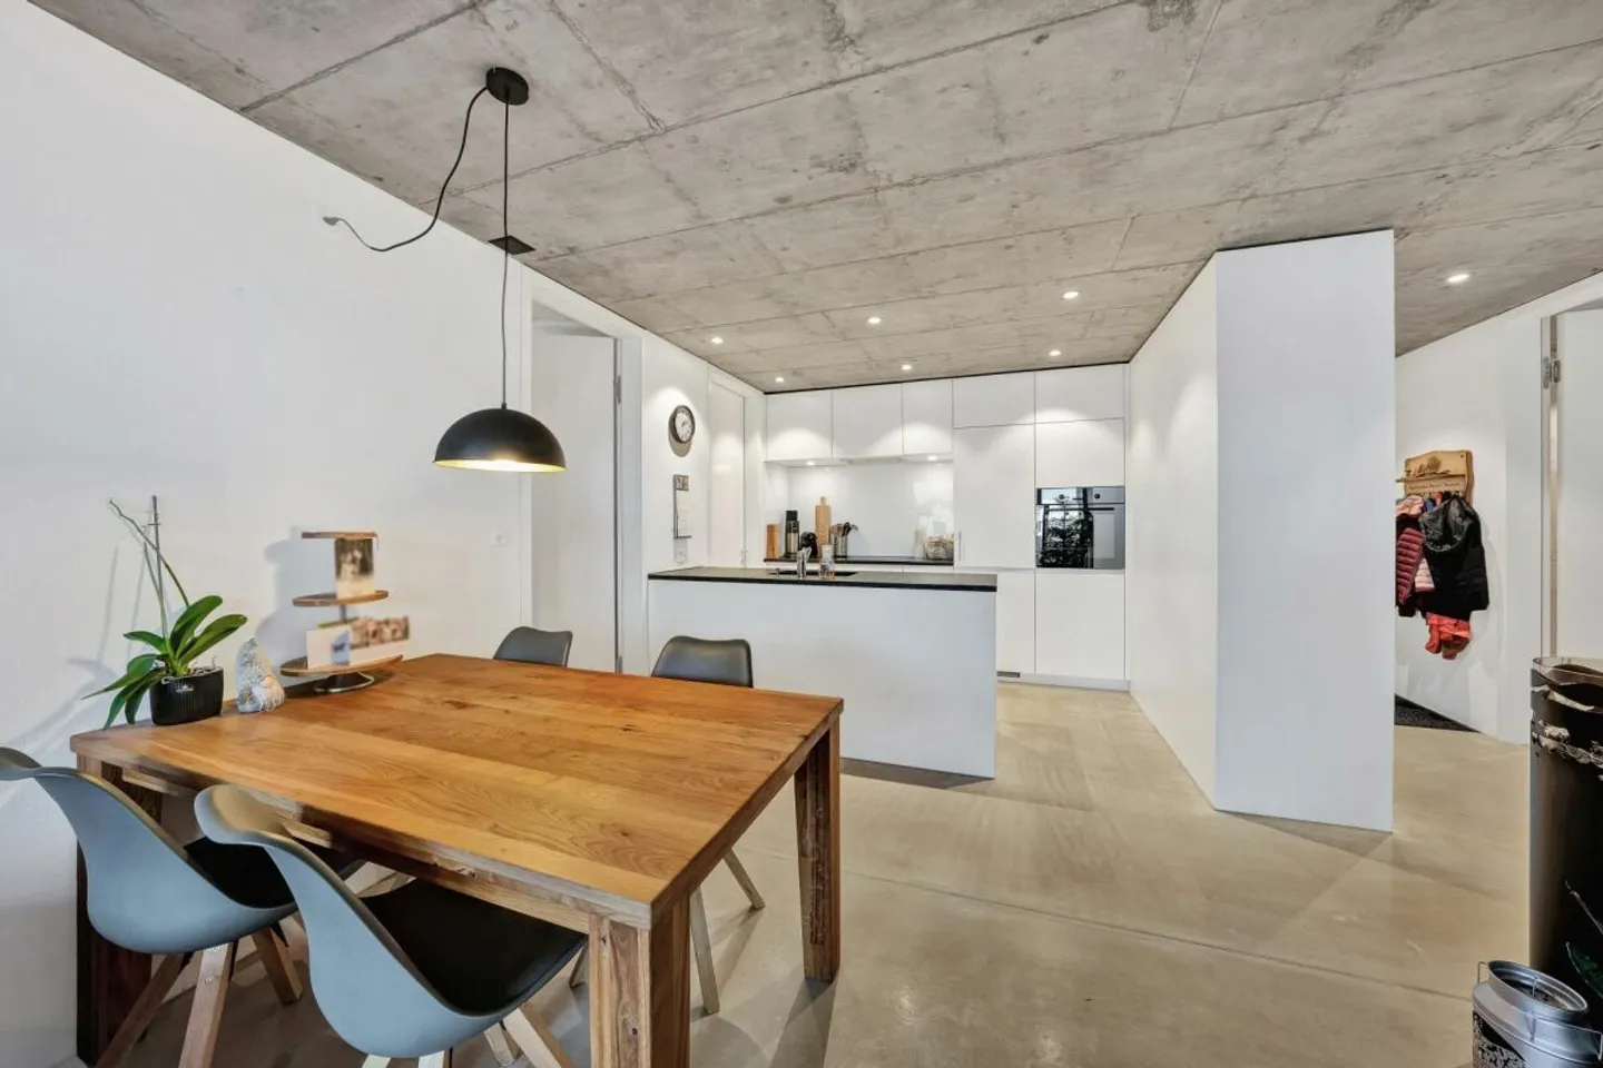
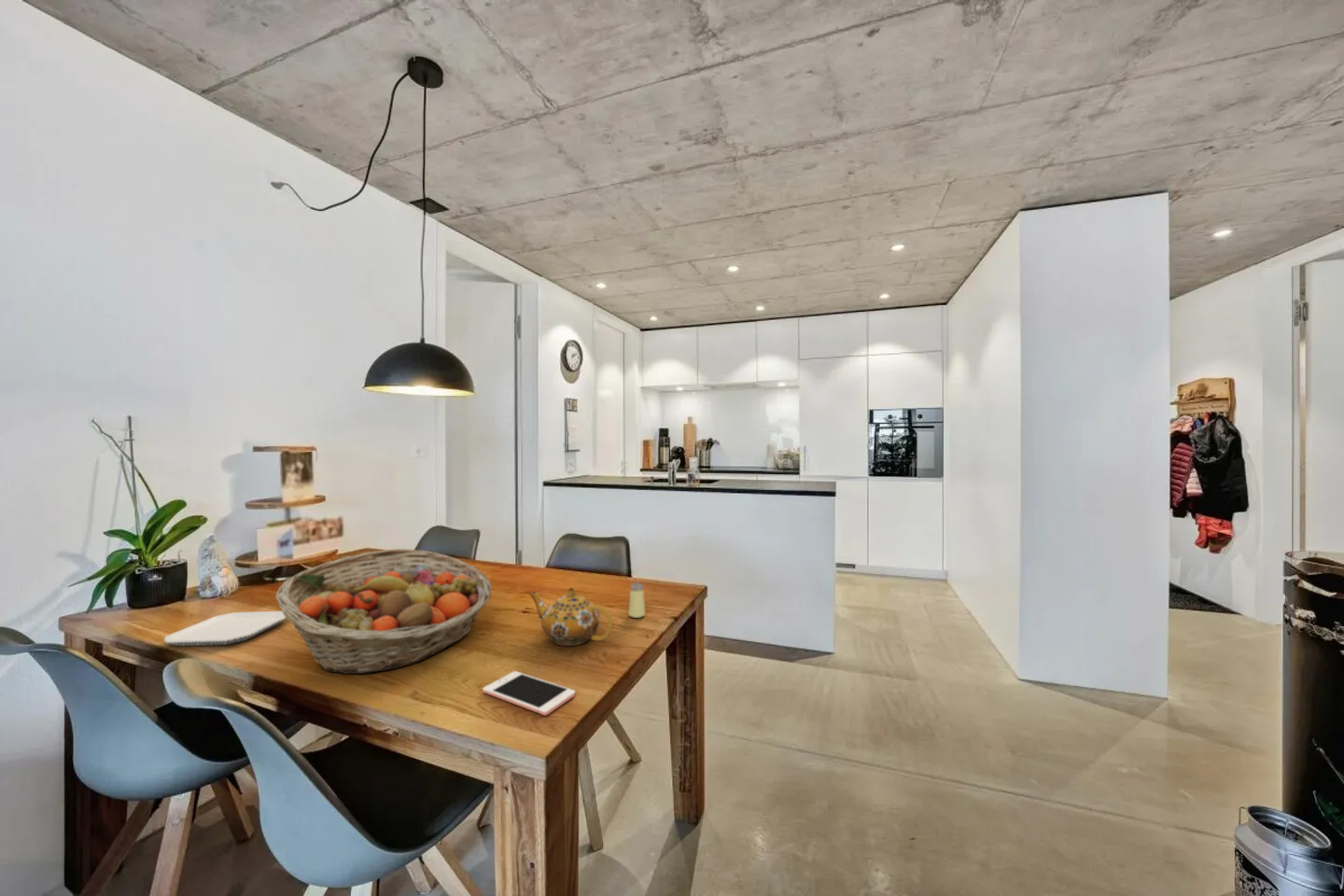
+ teapot [529,587,613,647]
+ saltshaker [628,581,646,619]
+ fruit basket [275,548,493,675]
+ plate [163,610,287,647]
+ cell phone [482,670,576,717]
